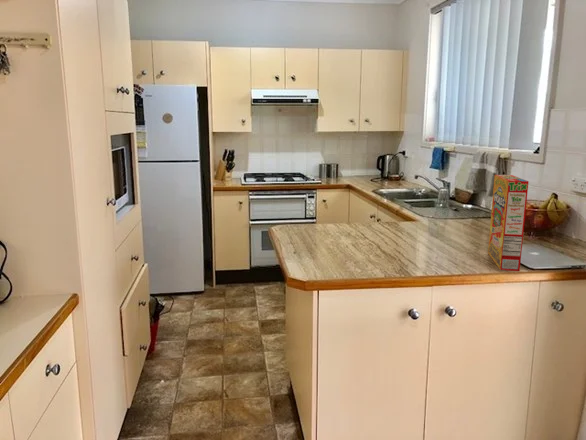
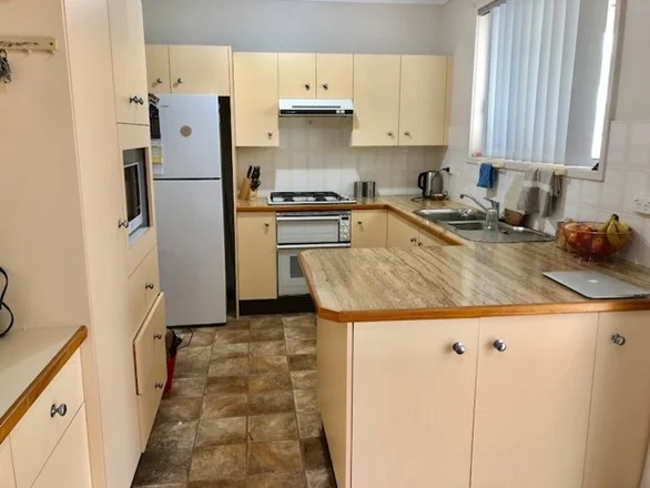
- cereal box [487,174,530,272]
